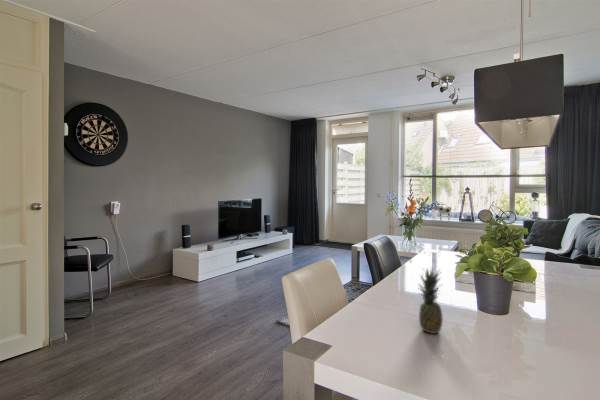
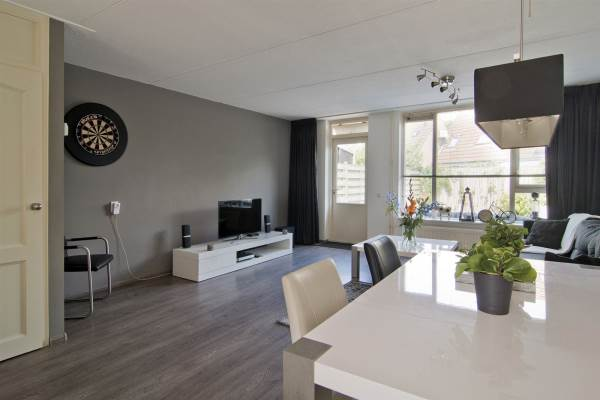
- fruit [418,266,444,335]
